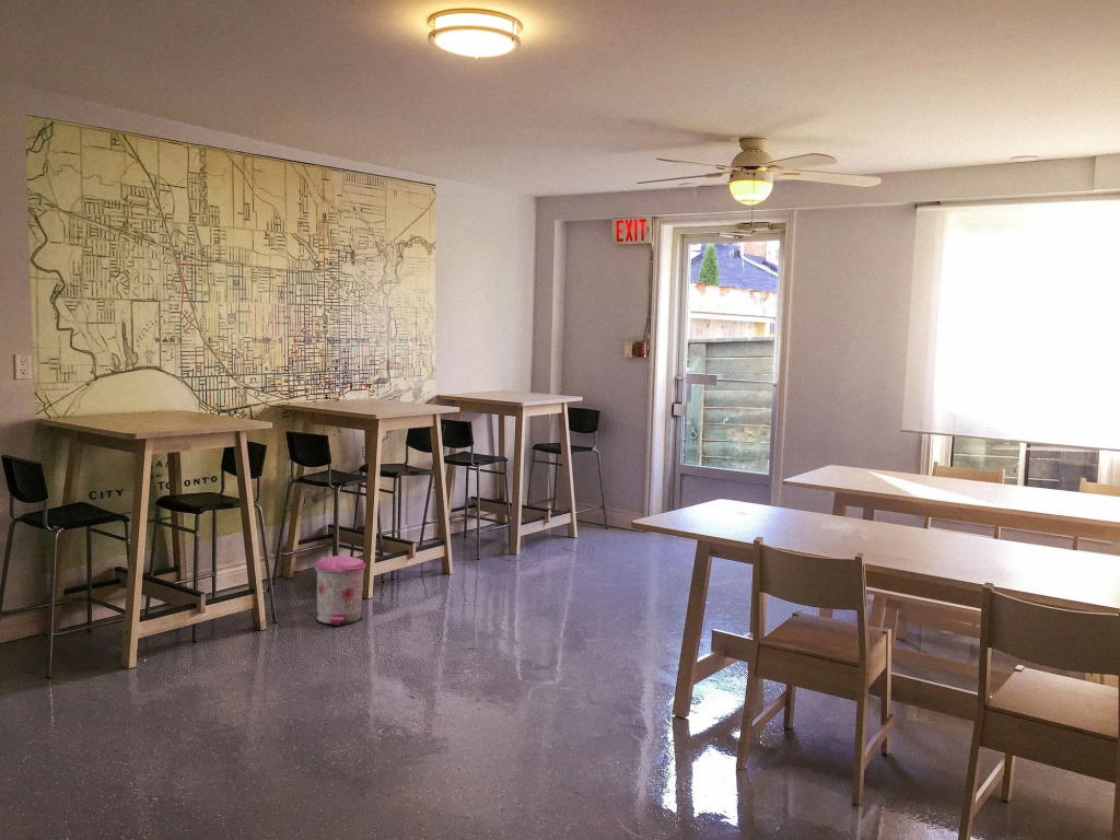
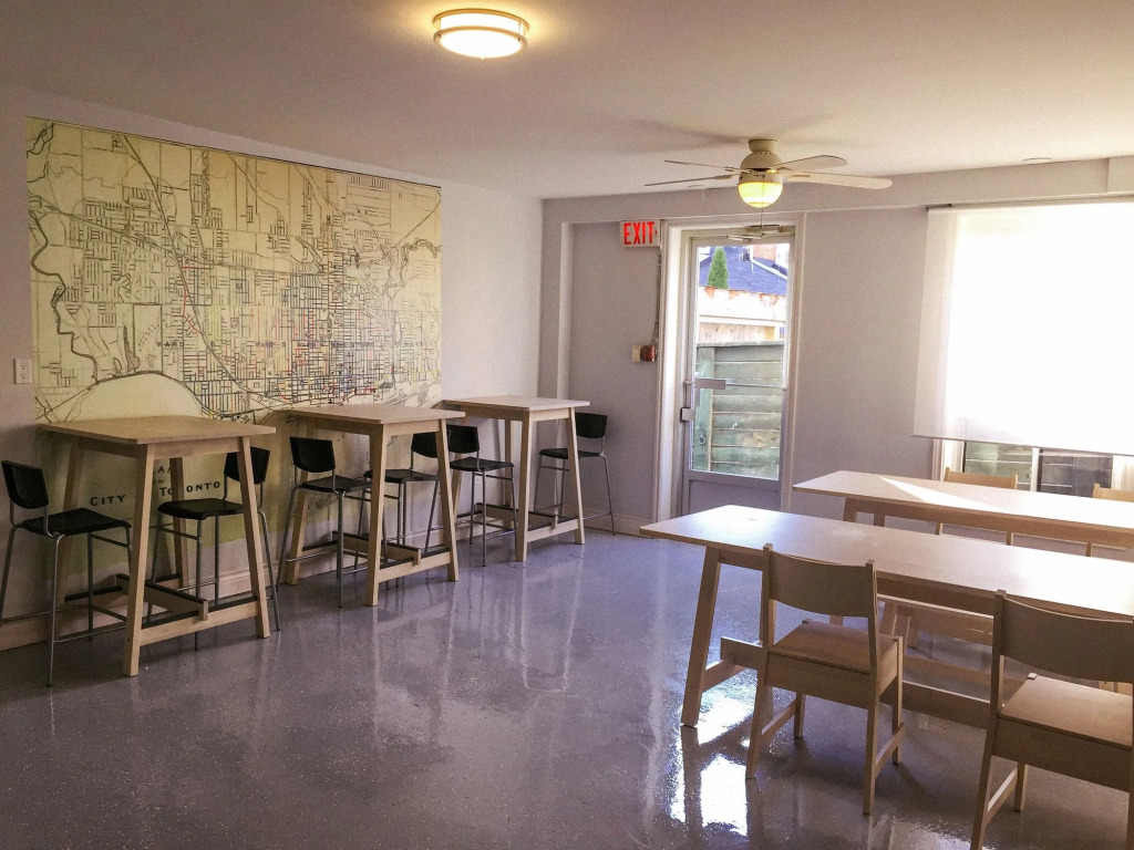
- trash can [313,555,368,627]
